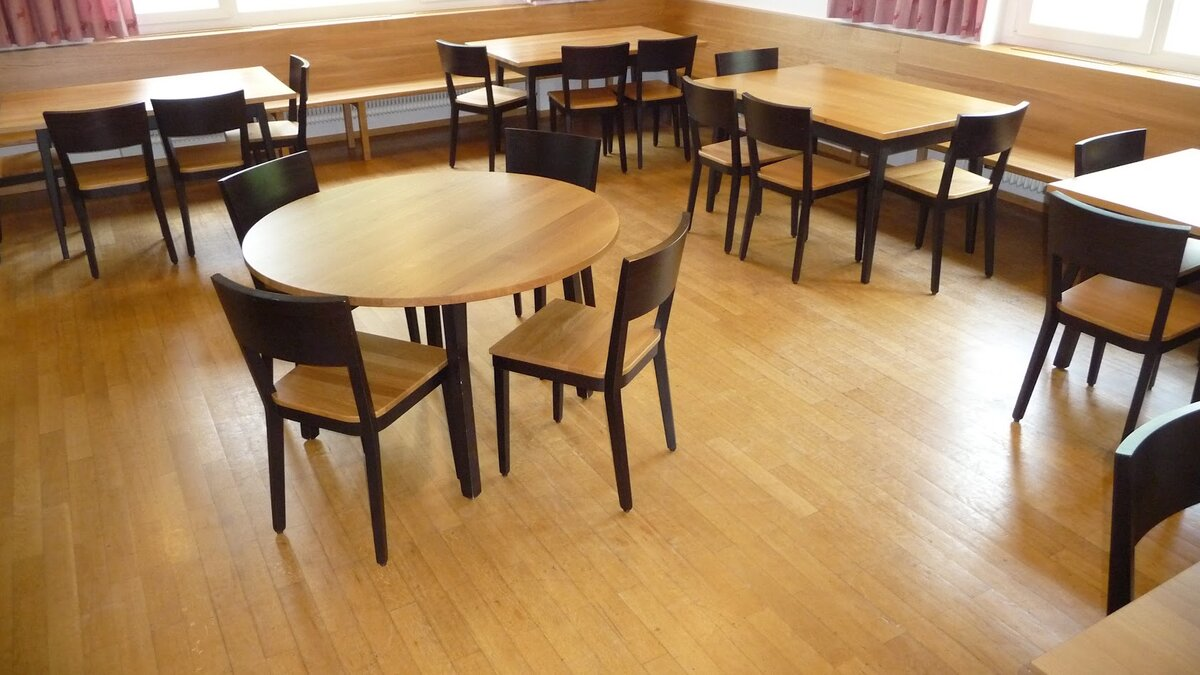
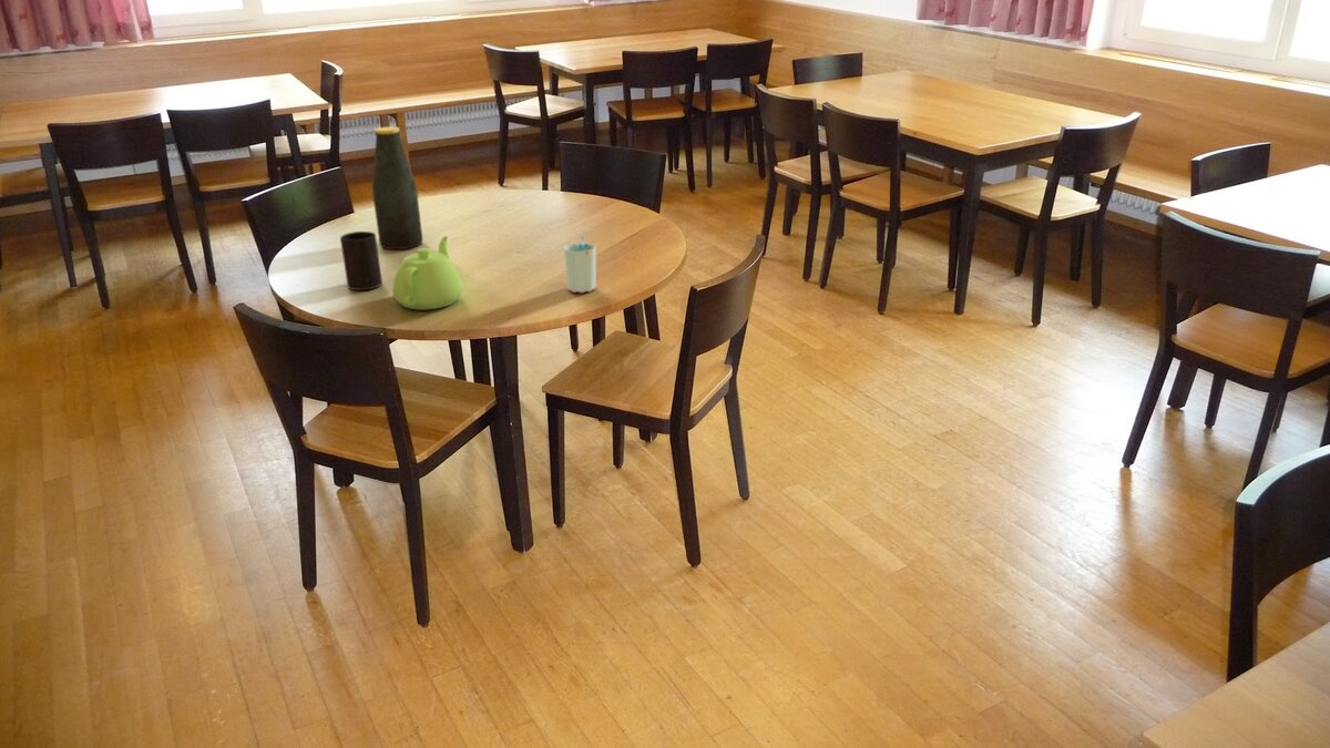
+ teapot [391,235,464,310]
+ bottle [371,125,423,250]
+ cup [339,230,383,291]
+ cup [563,234,597,294]
